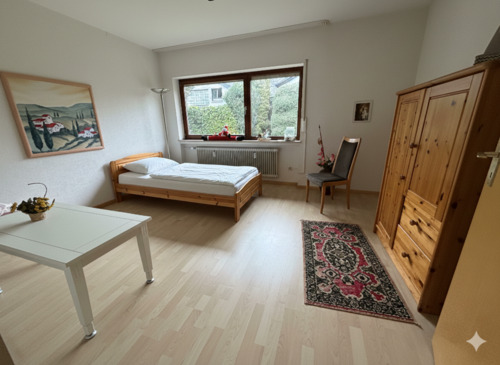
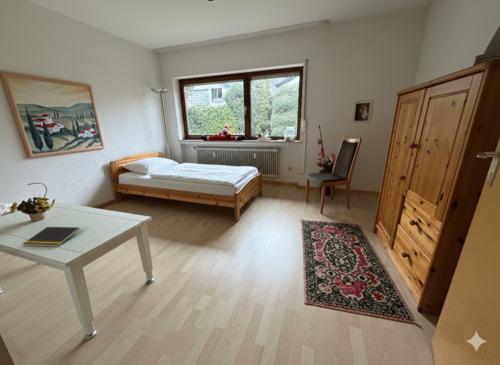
+ notepad [22,226,81,248]
